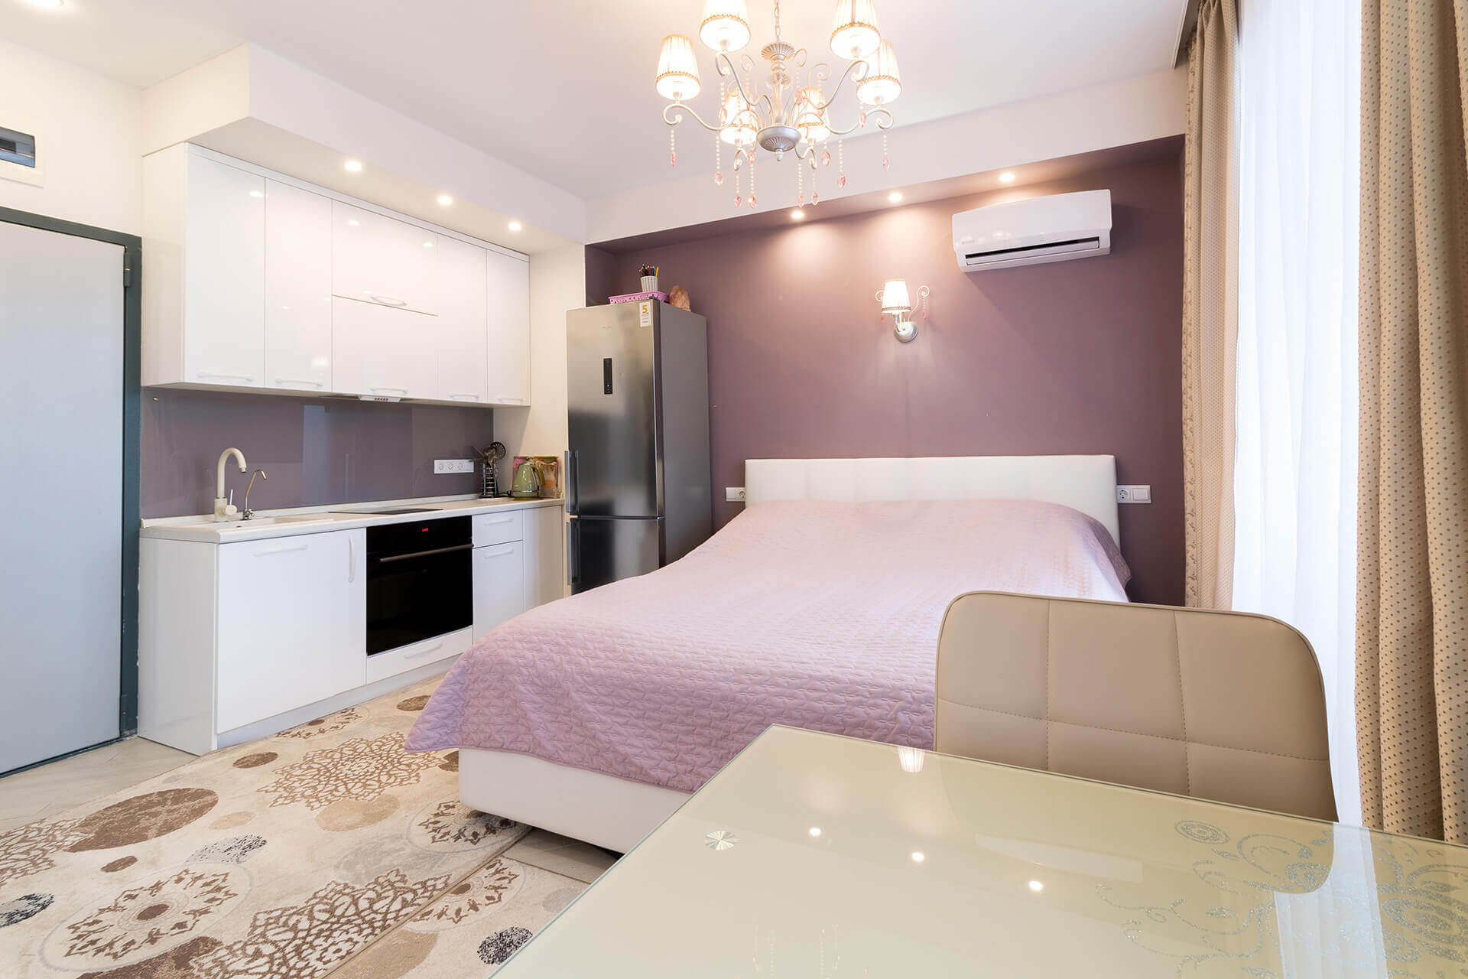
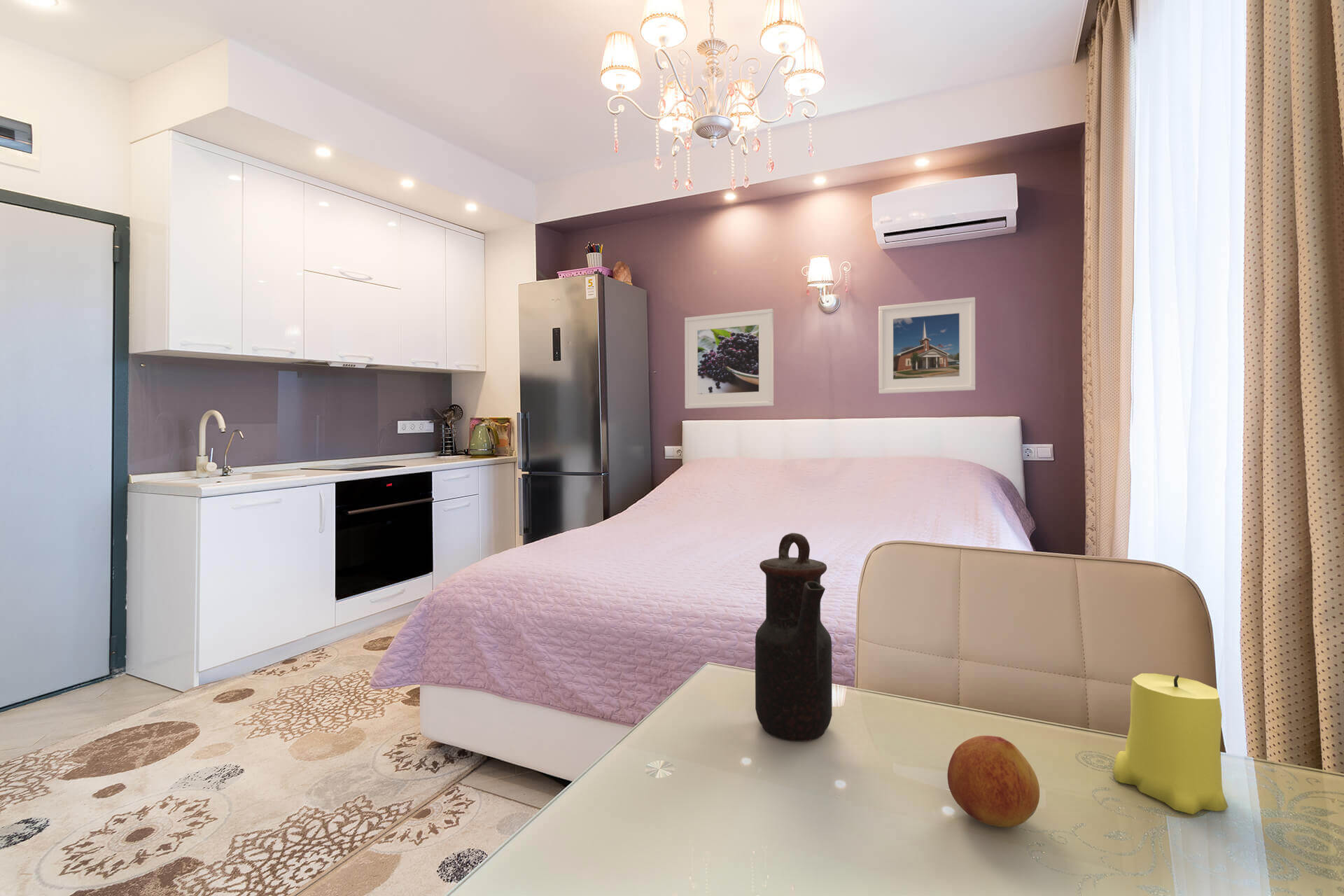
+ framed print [684,308,774,409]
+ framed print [878,297,976,394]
+ fruit [947,735,1040,828]
+ teapot [755,532,832,741]
+ candle [1112,673,1229,815]
